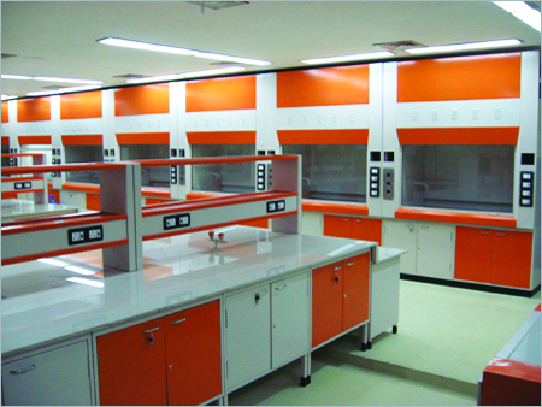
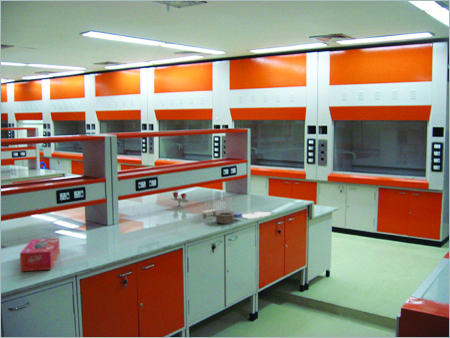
+ tissue box [19,237,61,272]
+ garden set [200,195,272,224]
